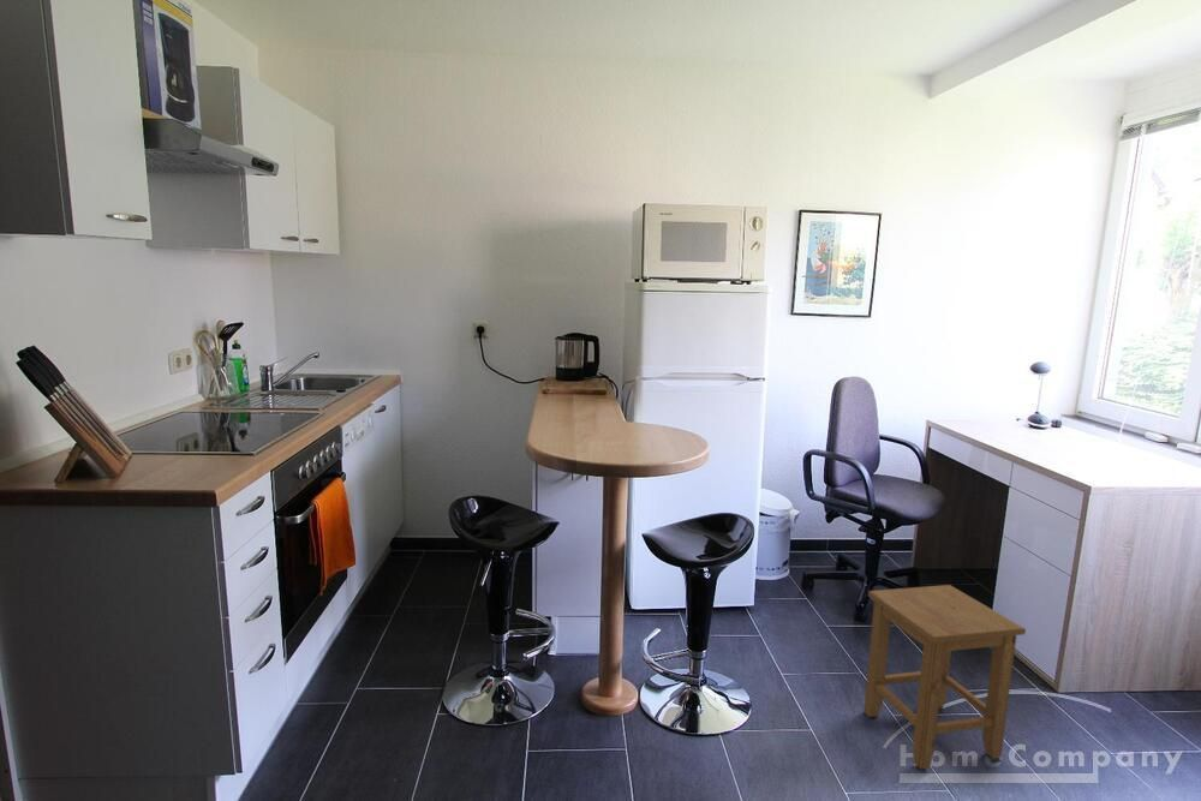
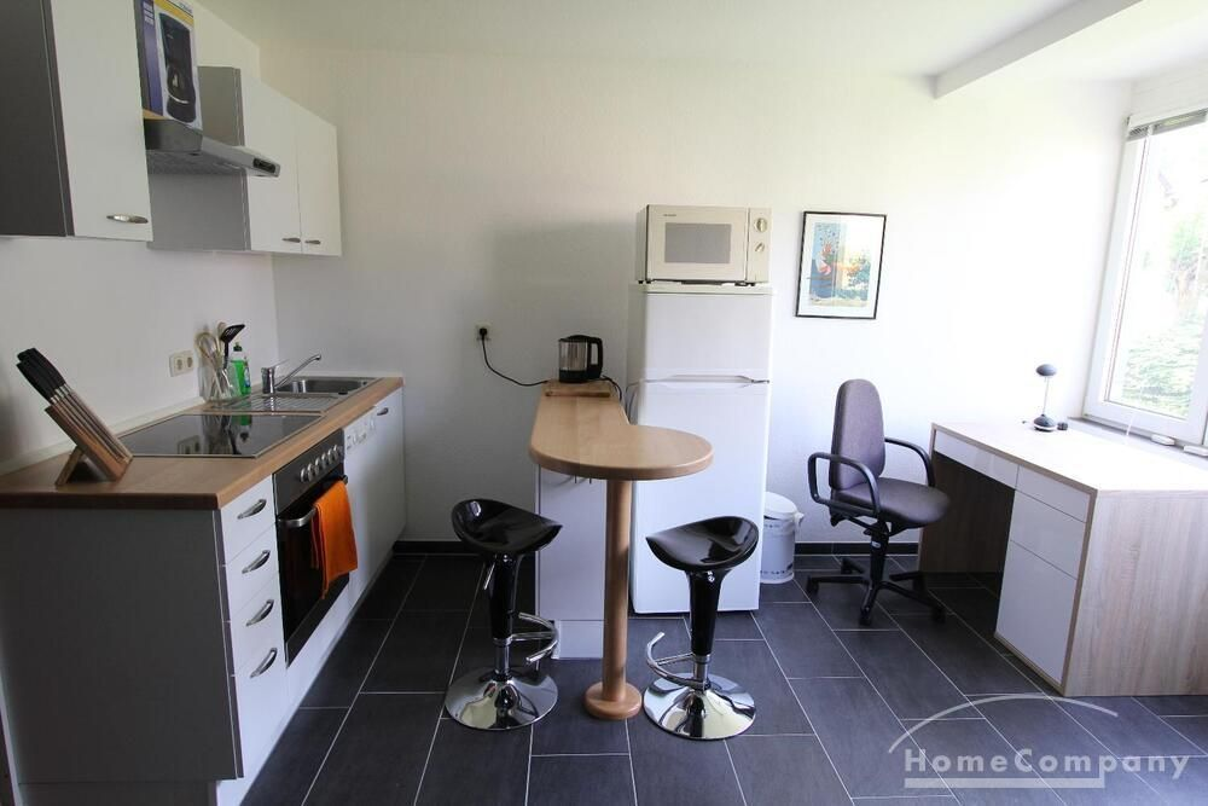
- stool [862,584,1027,770]
